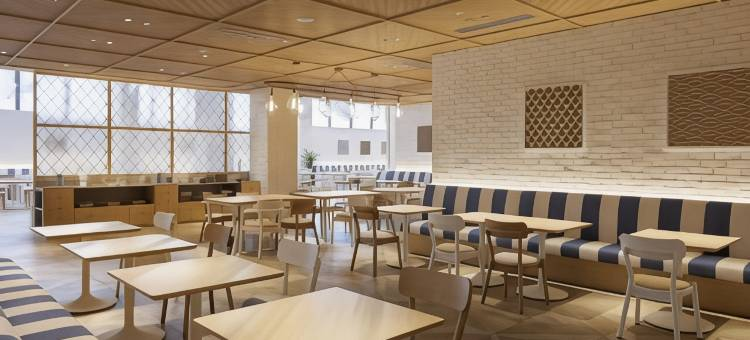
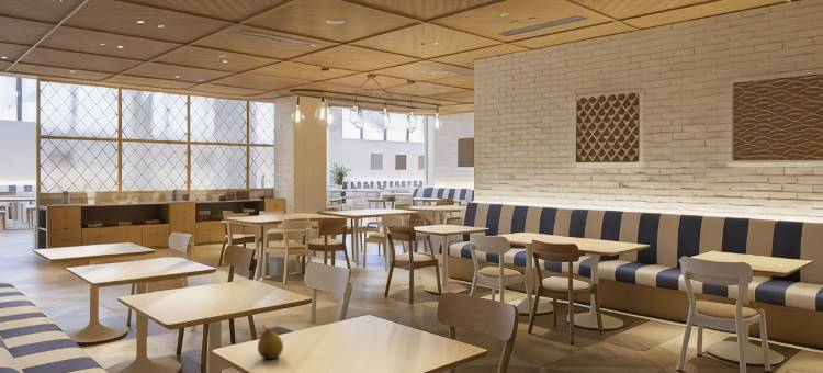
+ fruit [257,324,284,360]
